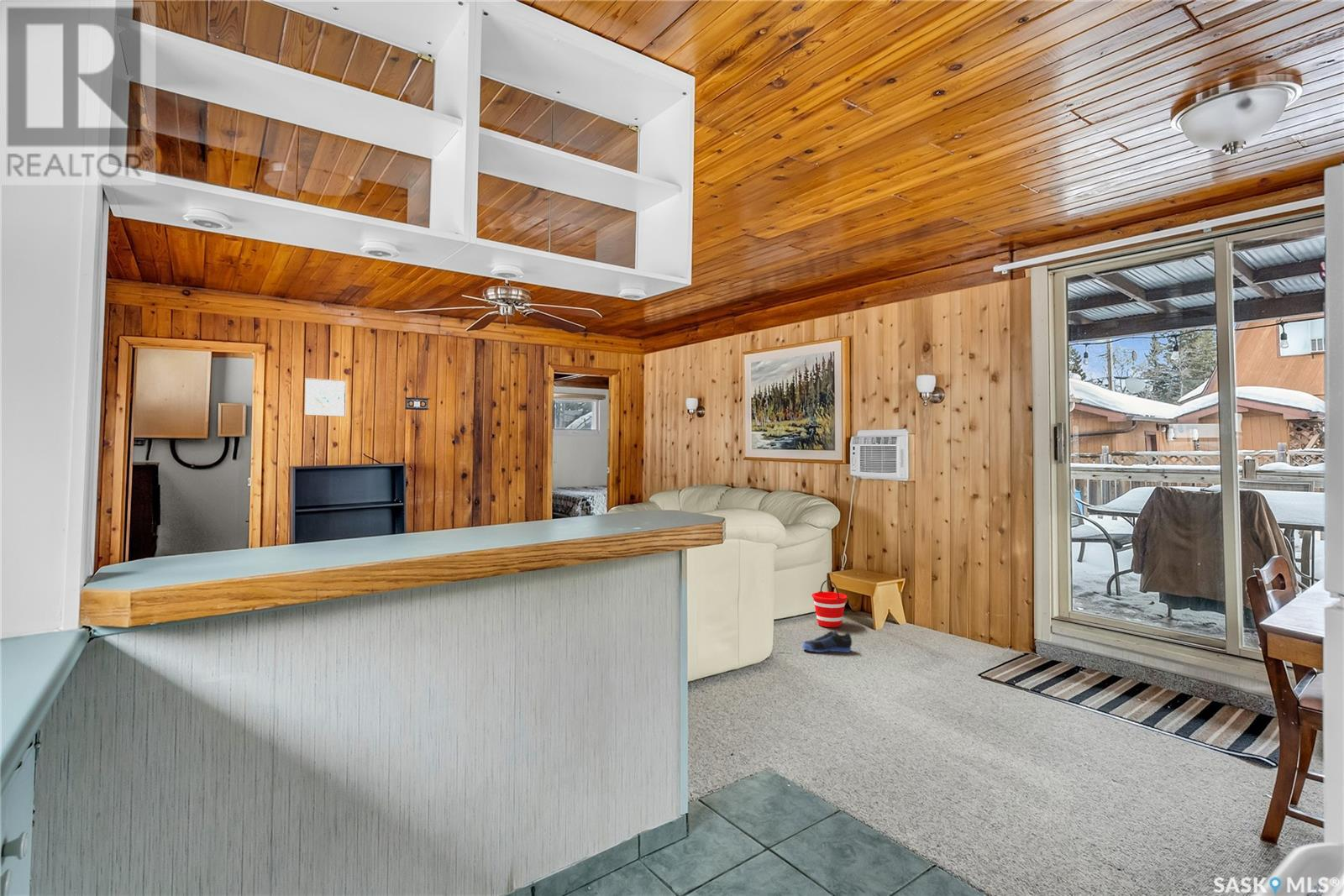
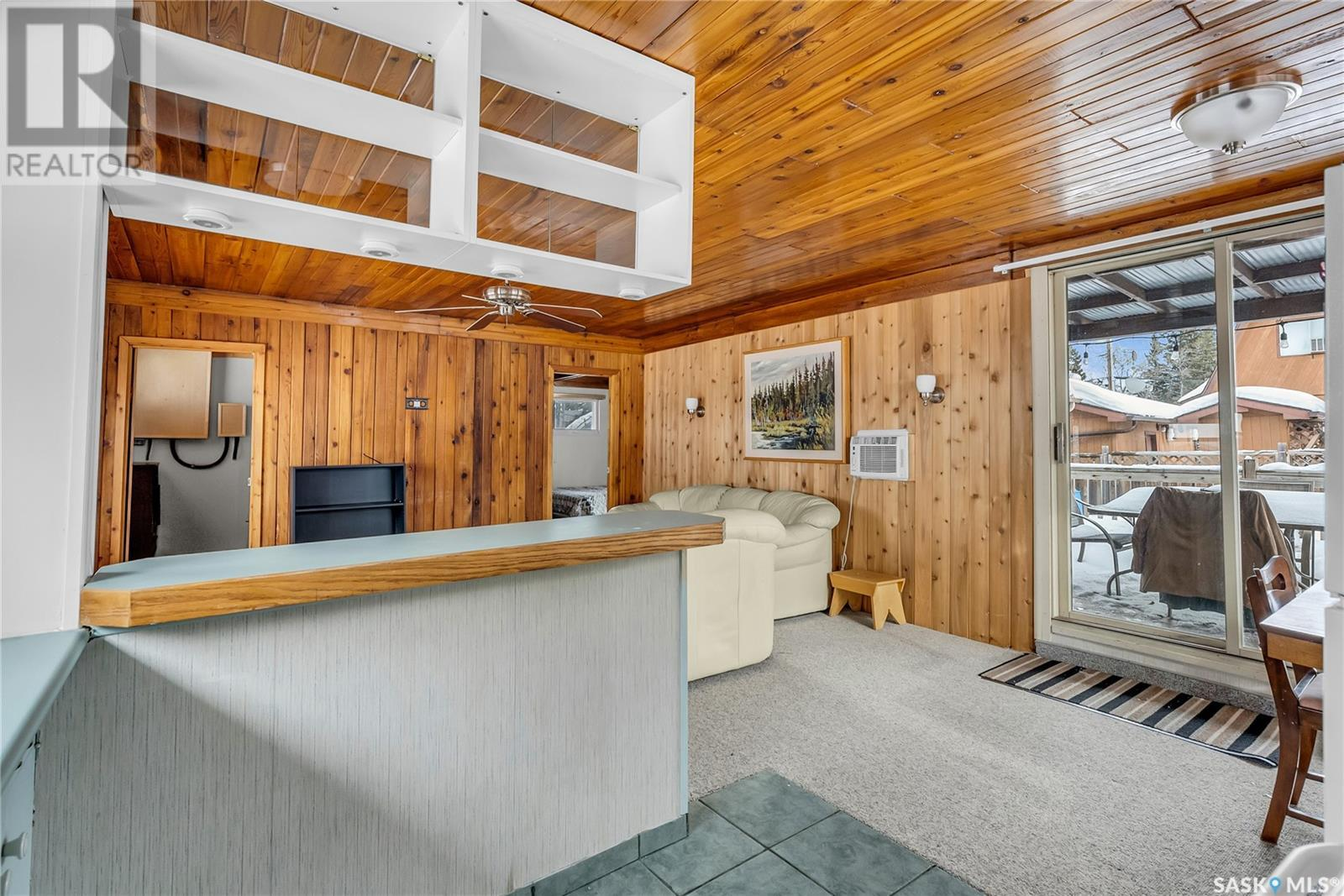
- bucket [811,579,848,628]
- wall art [303,377,347,417]
- sneaker [801,630,853,653]
